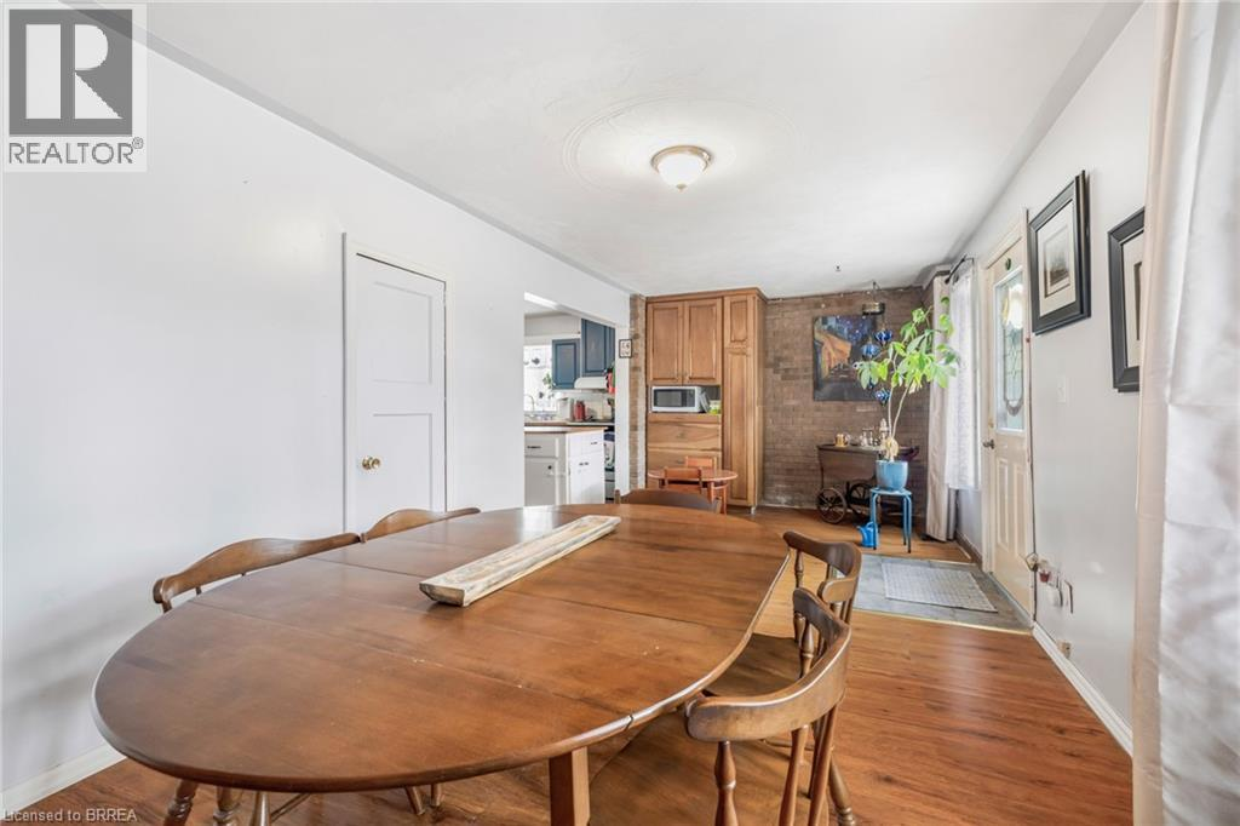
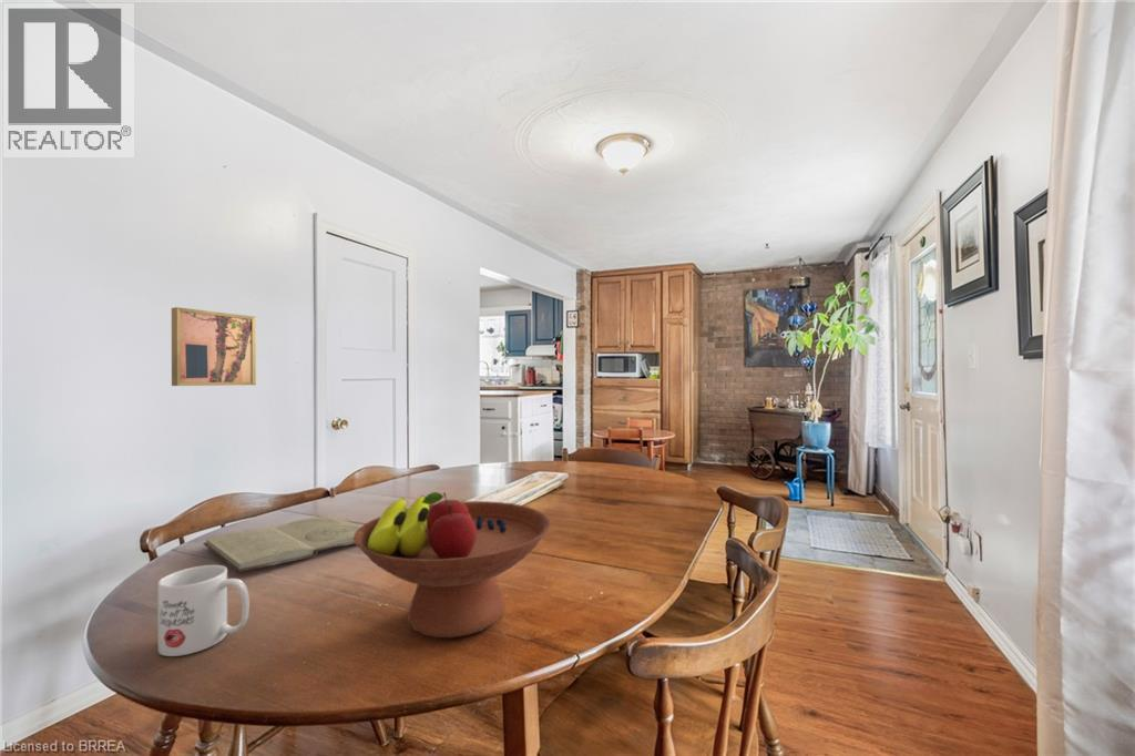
+ wall art [171,306,257,387]
+ mug [156,564,250,657]
+ book [203,514,362,573]
+ fruit bowl [354,491,552,638]
